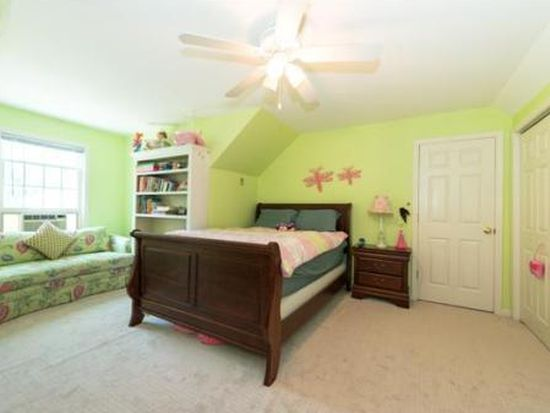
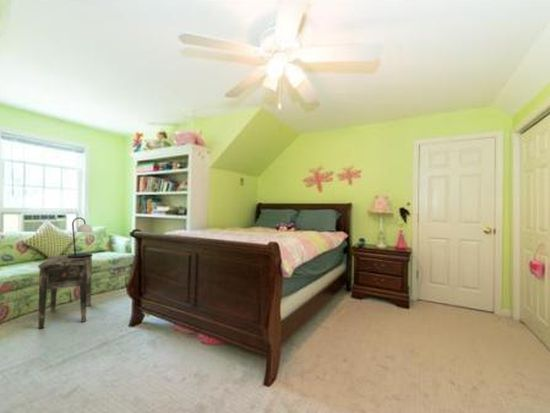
+ side table [37,252,94,330]
+ table lamp [67,216,93,258]
